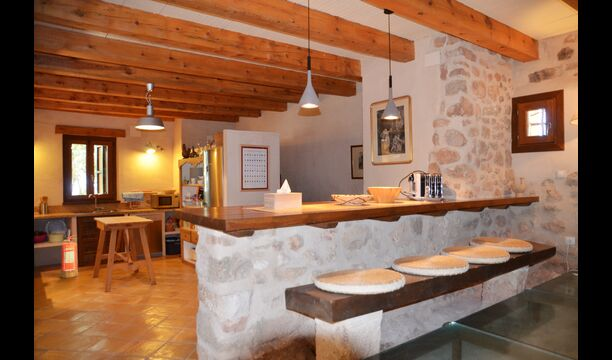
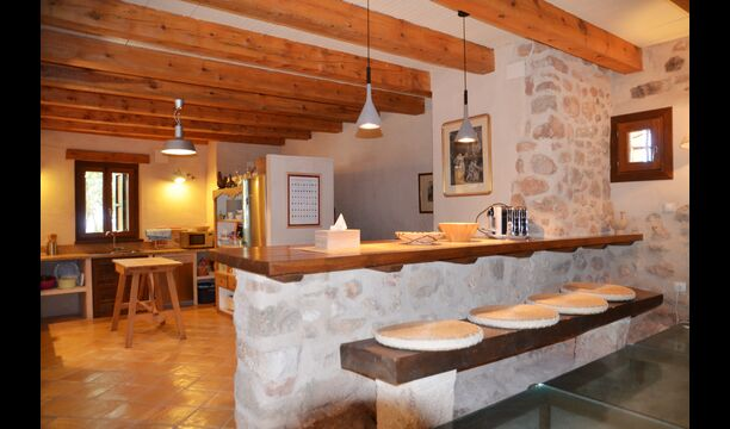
- fire extinguisher [60,234,79,279]
